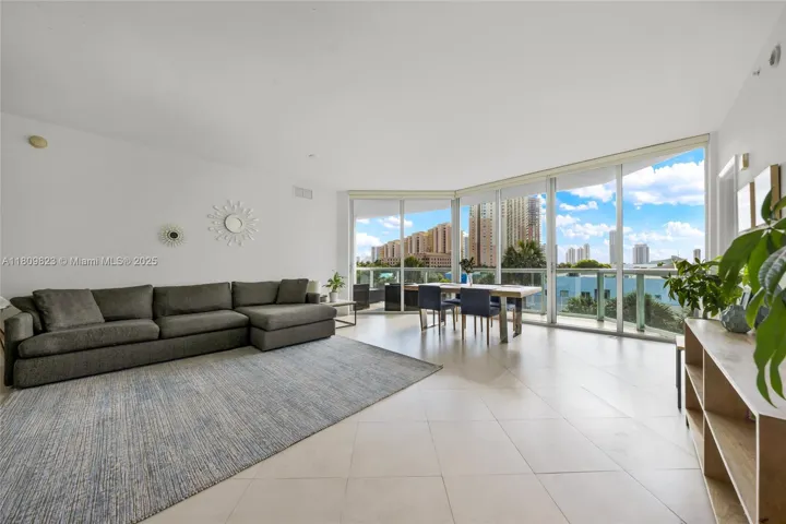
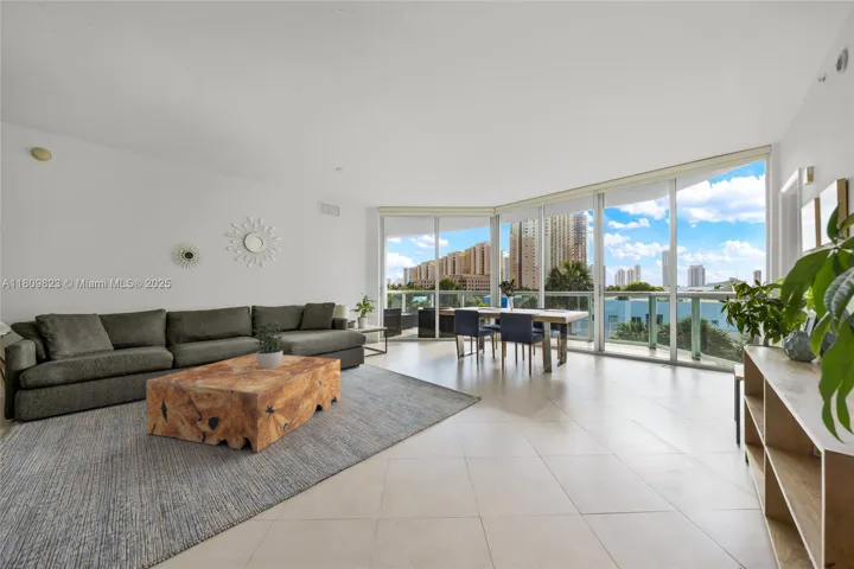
+ coffee table [145,352,342,454]
+ potted plant [250,320,287,369]
